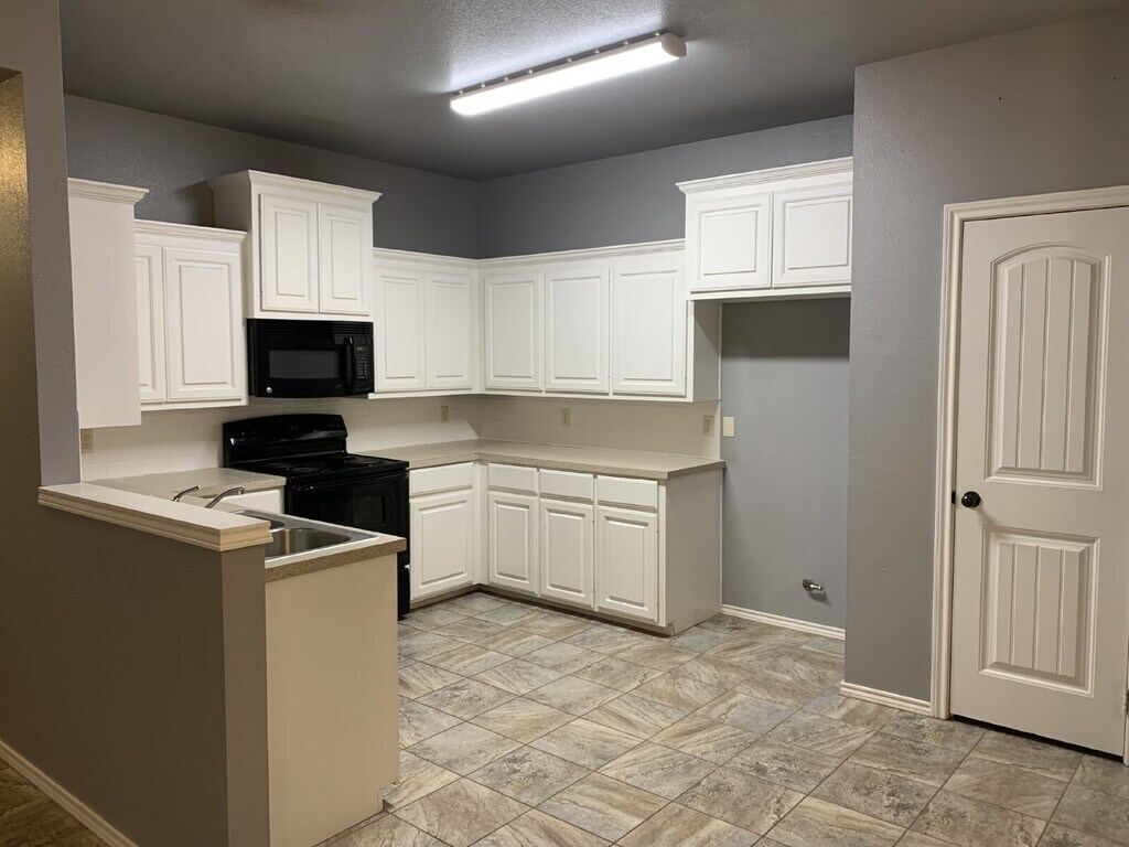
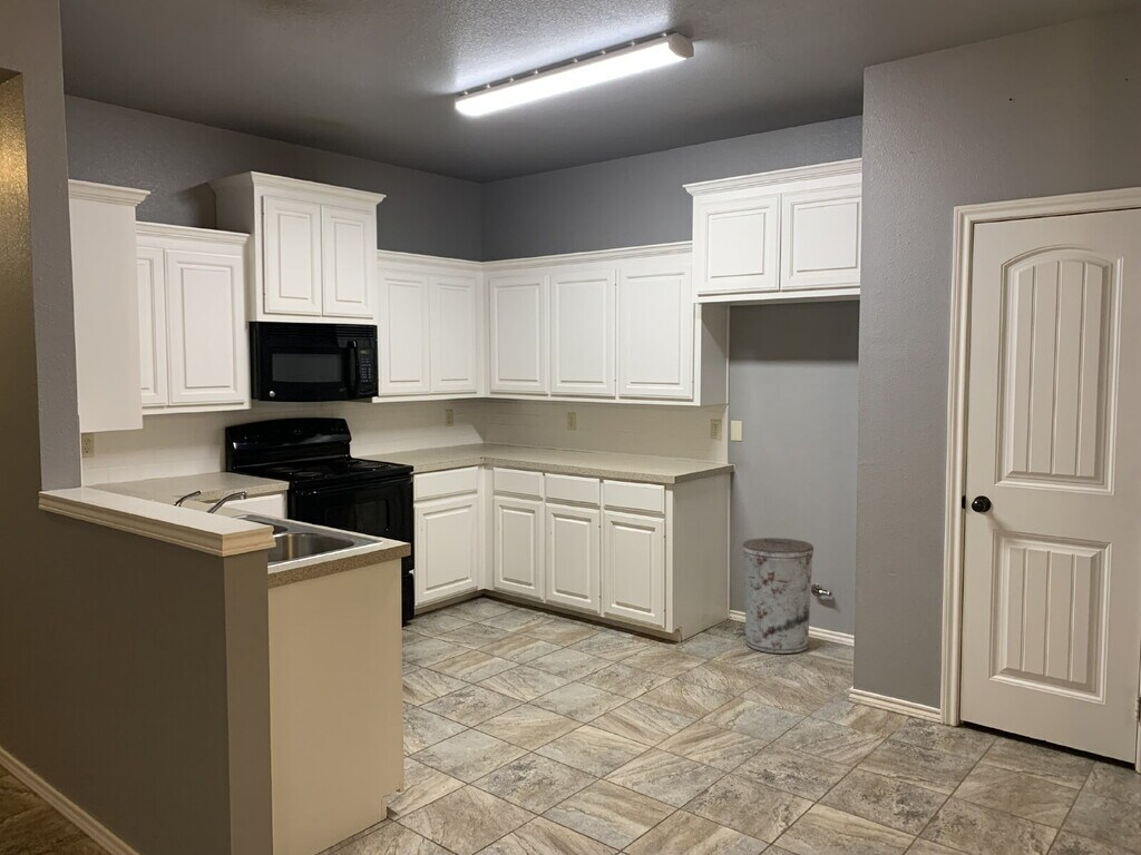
+ trash can [741,537,815,655]
